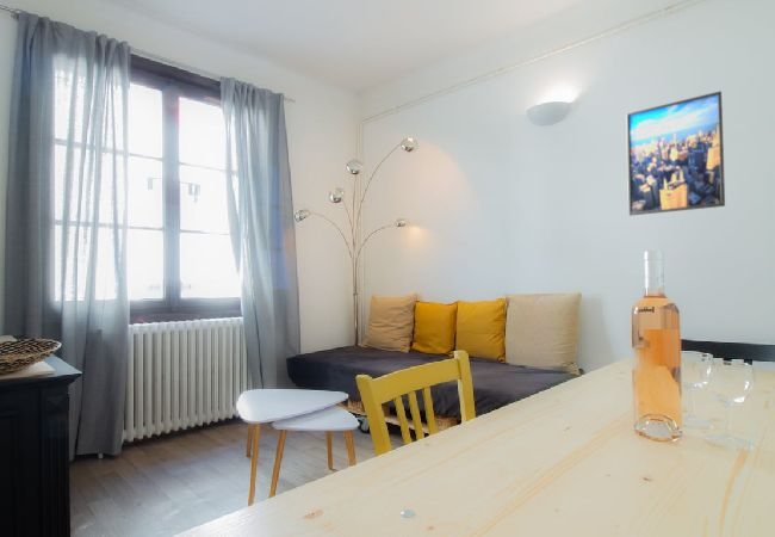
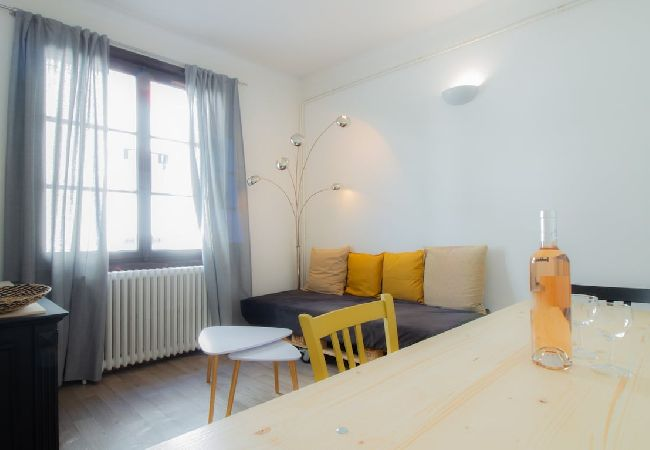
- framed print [625,90,726,217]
